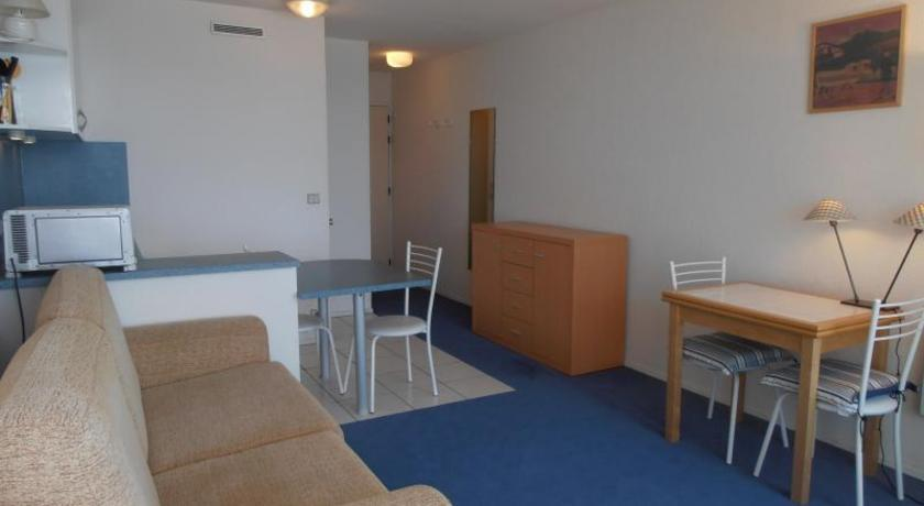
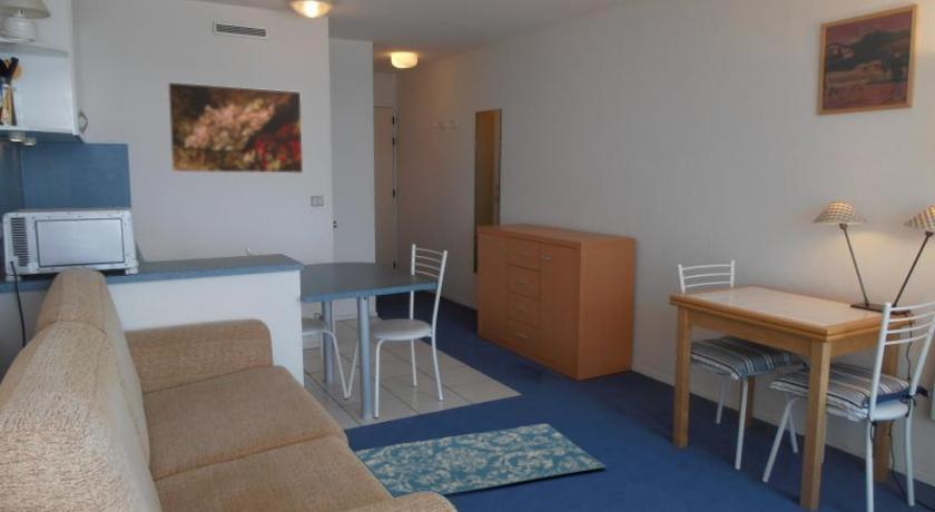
+ rug [354,422,608,498]
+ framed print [167,81,304,175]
